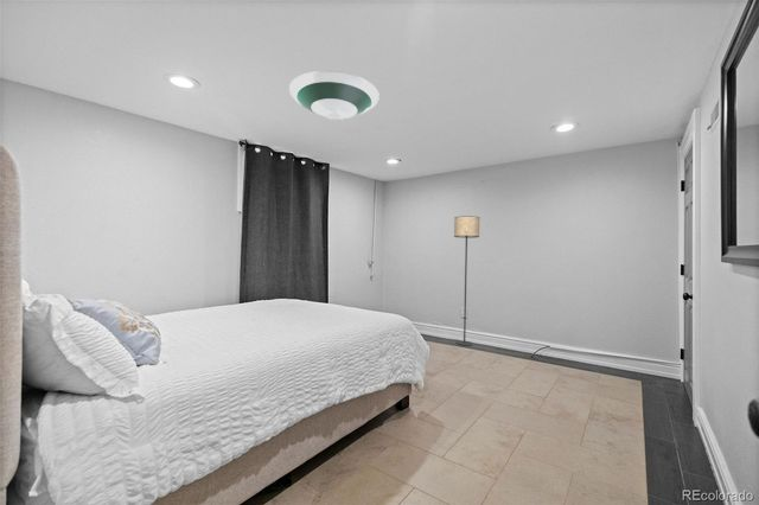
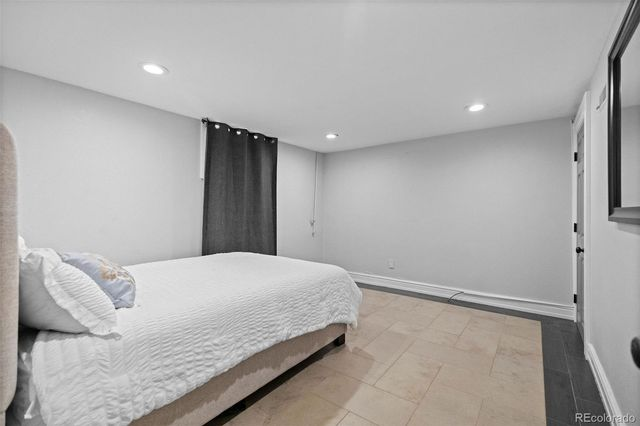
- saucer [288,70,381,121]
- floor lamp [453,215,480,346]
